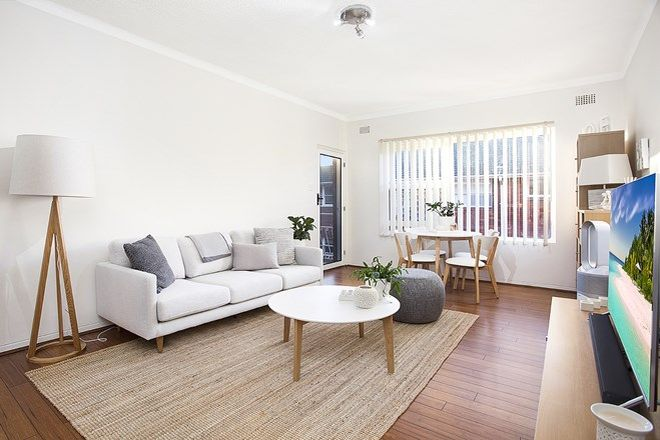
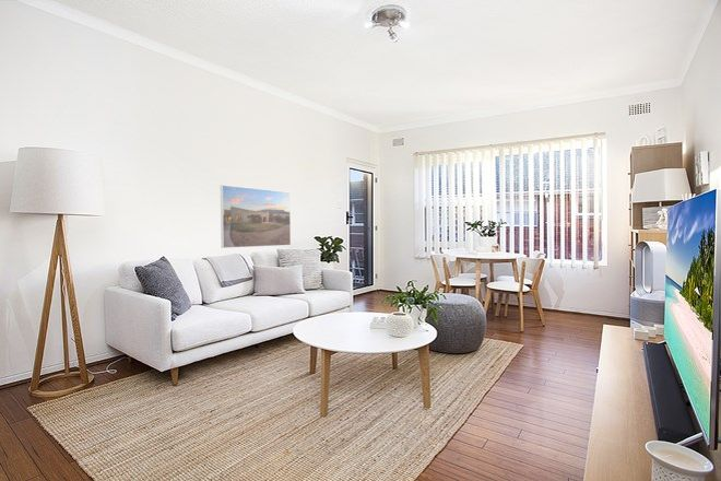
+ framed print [220,184,292,249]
